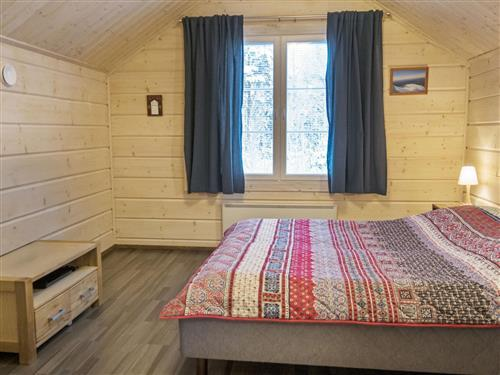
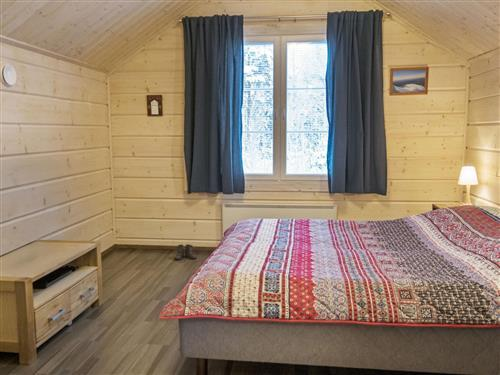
+ boots [174,243,198,261]
